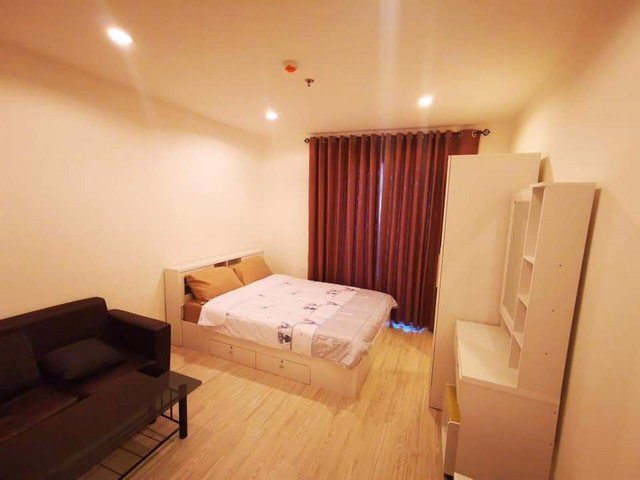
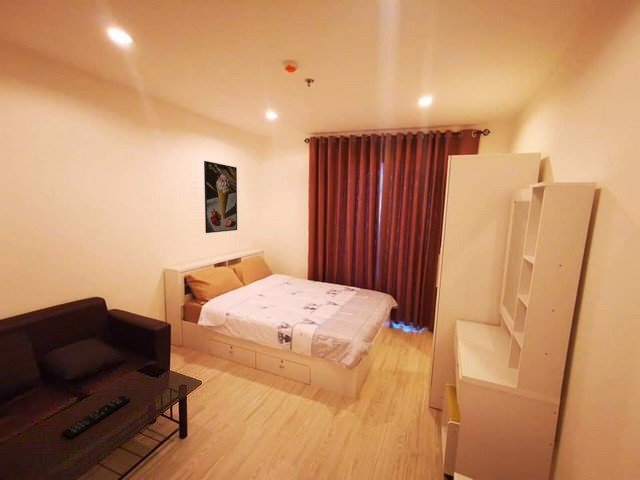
+ remote control [61,394,131,439]
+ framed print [203,160,238,234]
